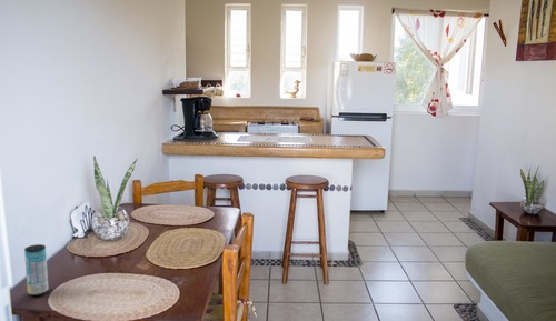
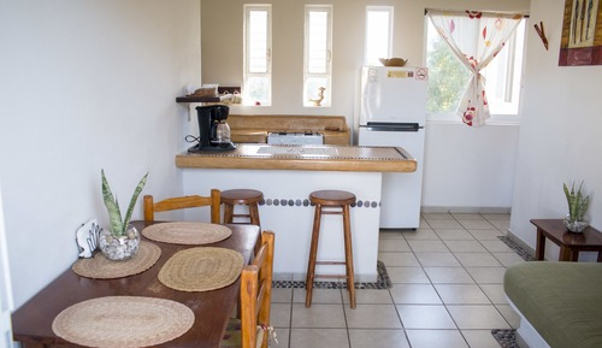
- beverage can [23,243,50,297]
